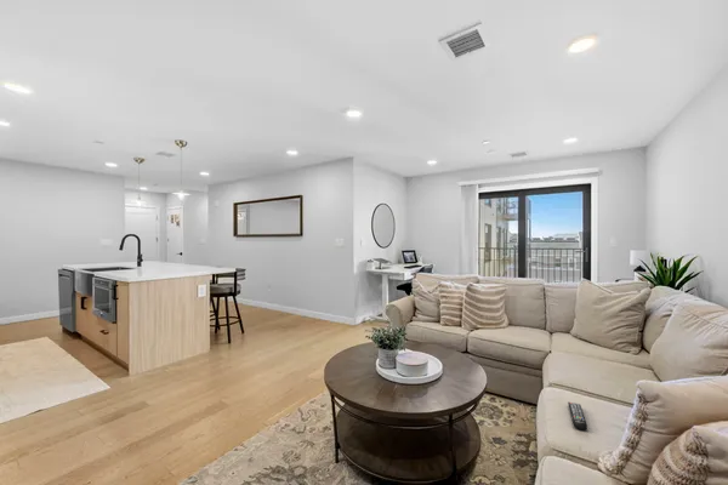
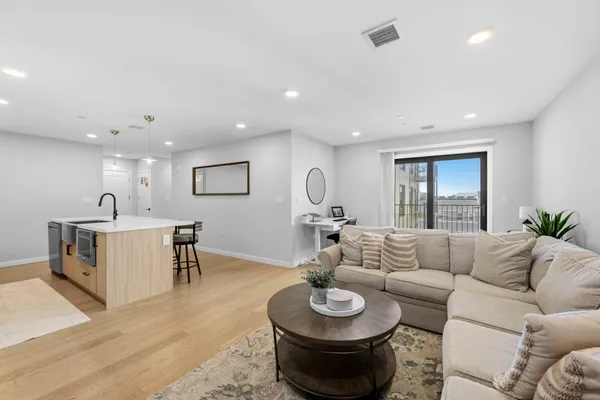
- remote control [567,401,588,432]
